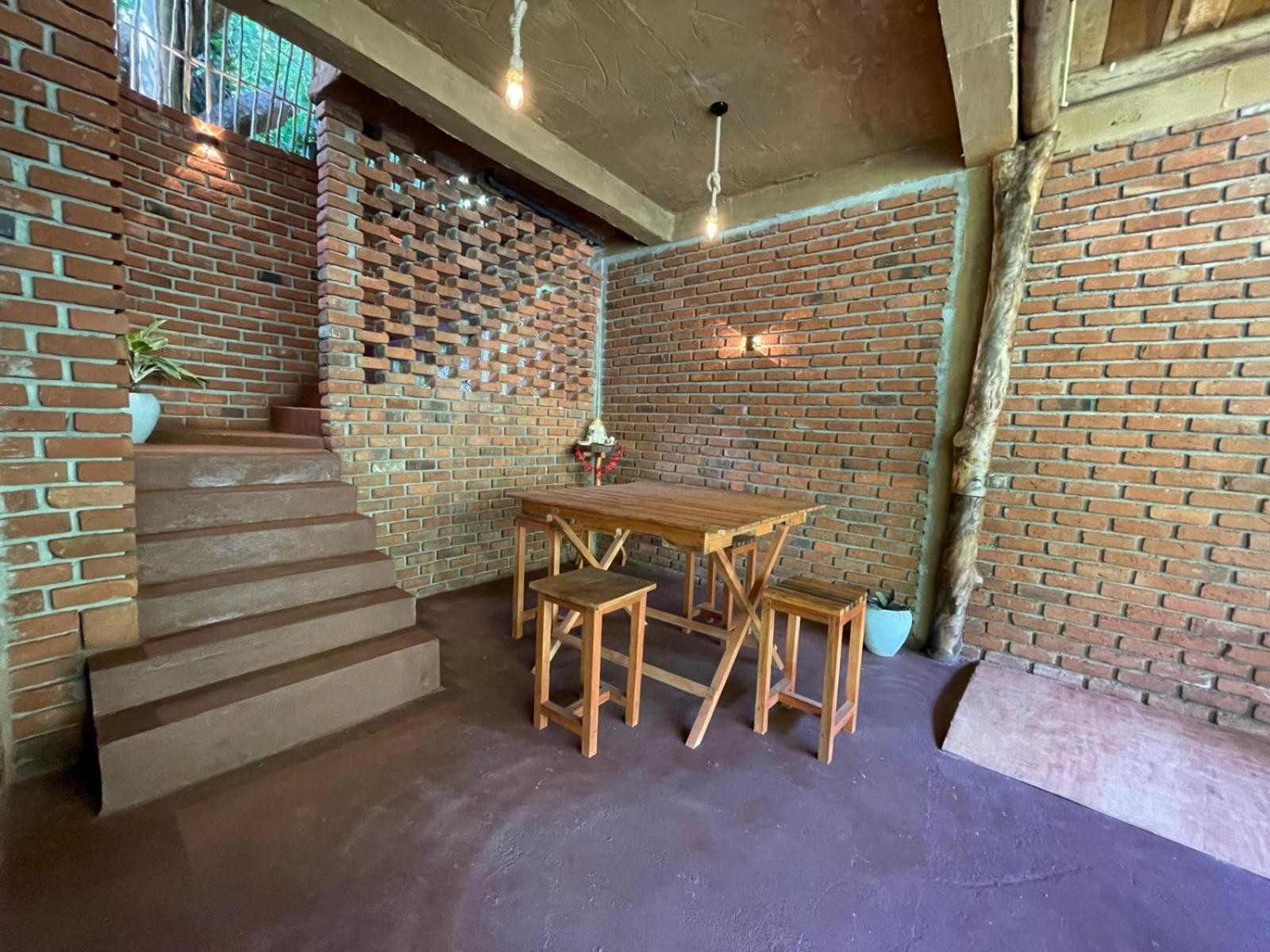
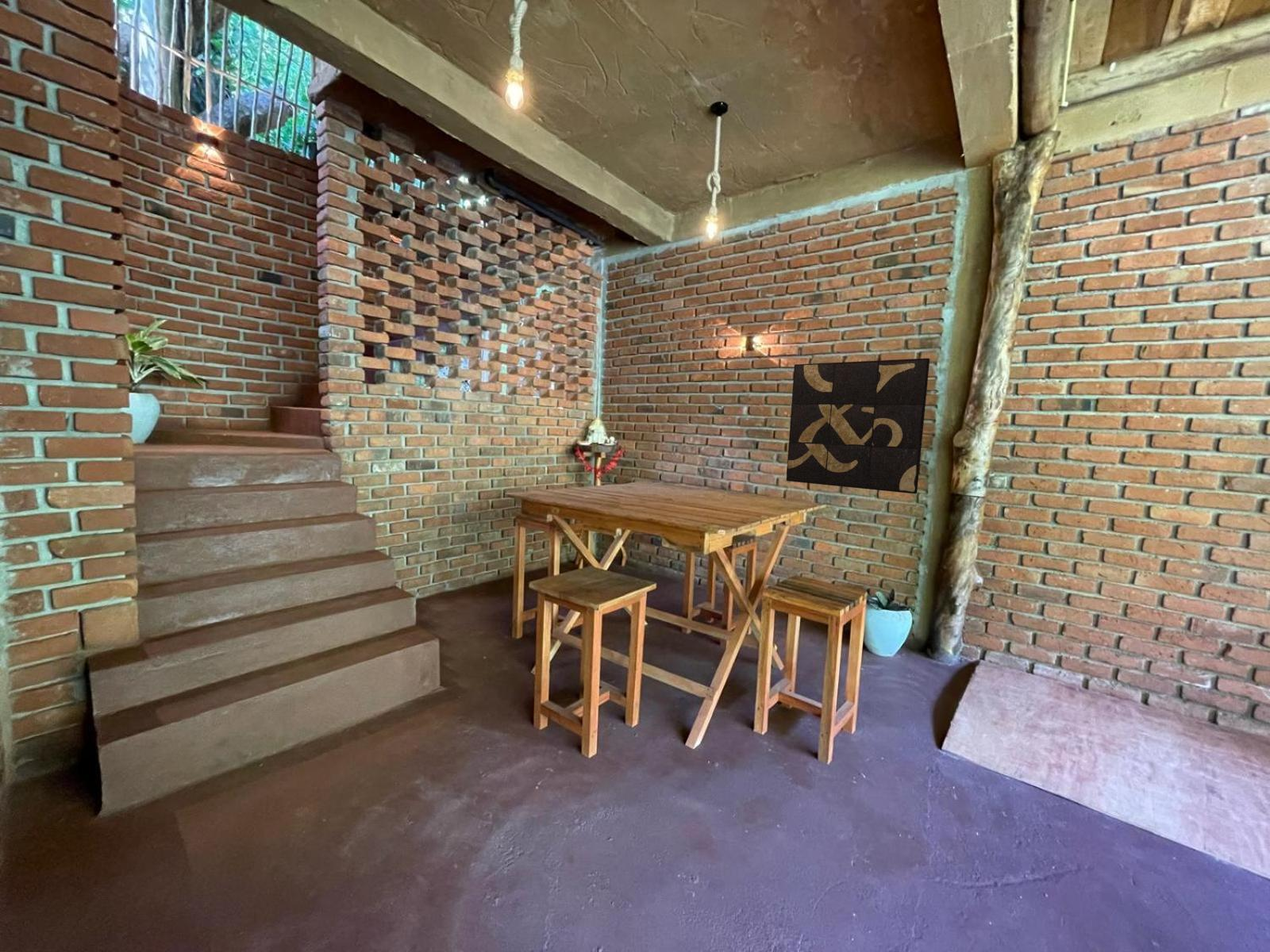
+ wall art [786,358,930,494]
